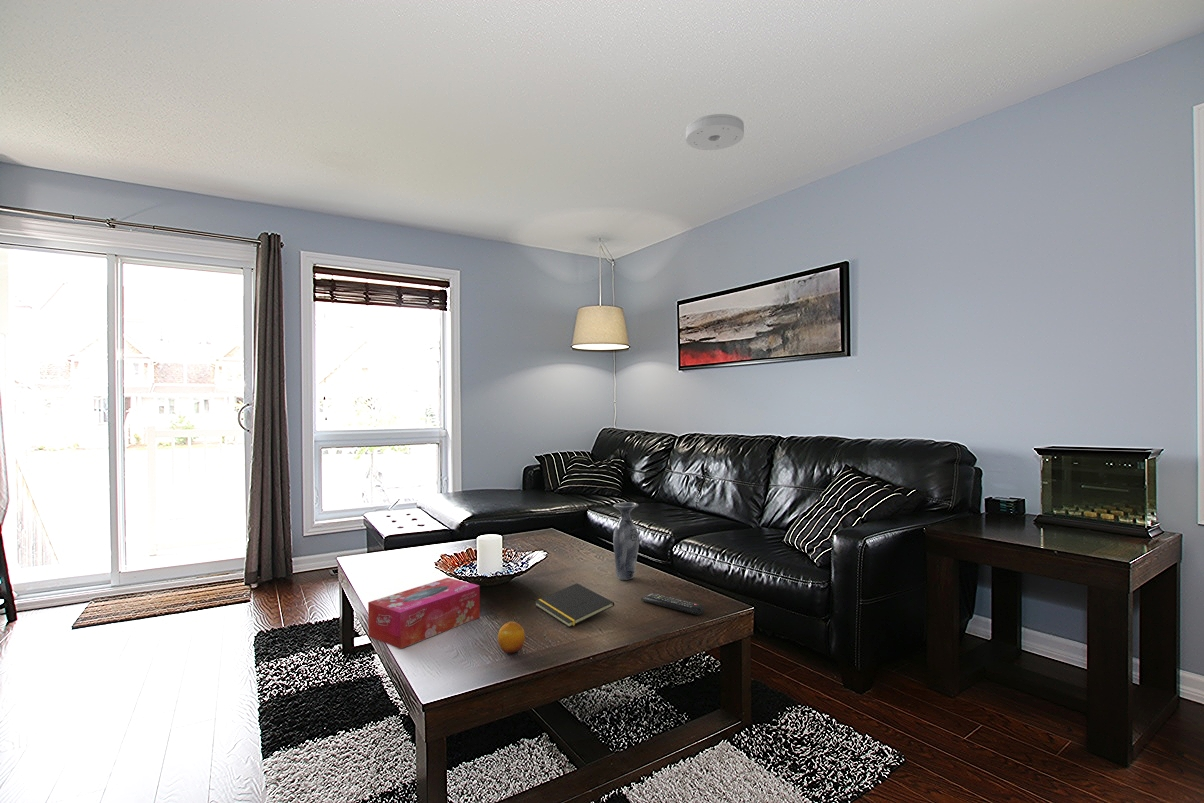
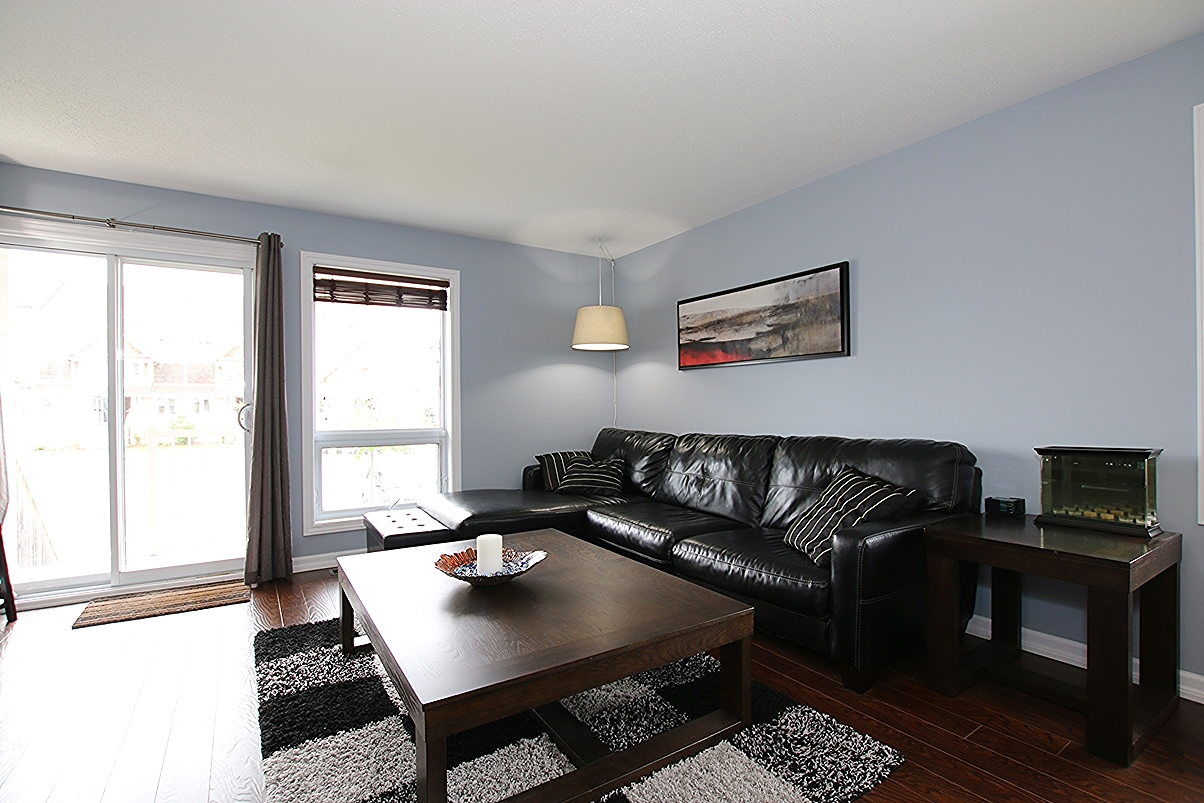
- vase [612,502,640,581]
- fruit [497,621,526,655]
- remote control [640,592,705,616]
- tissue box [367,577,481,650]
- notepad [534,582,615,628]
- smoke detector [685,113,745,151]
